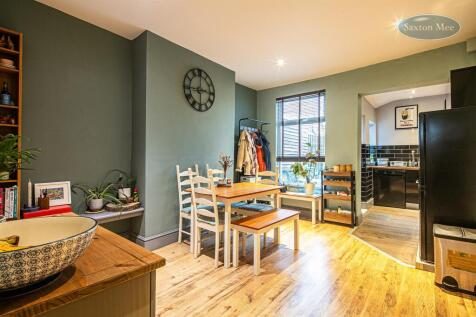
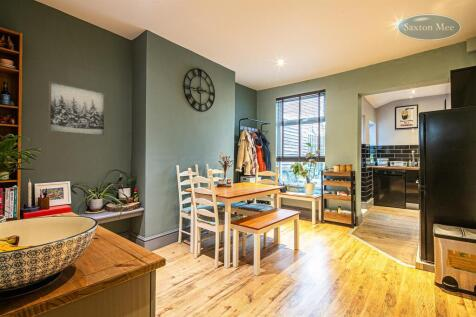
+ wall art [47,80,106,137]
